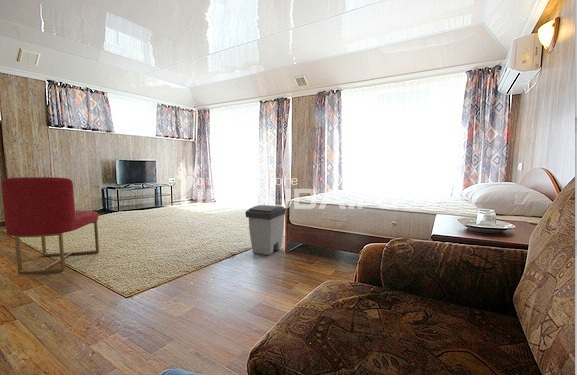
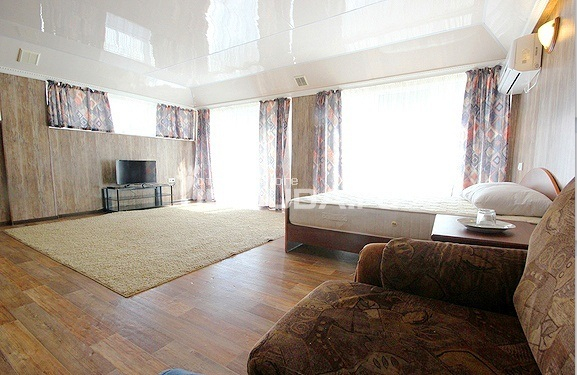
- trash can [244,204,287,256]
- chair [0,176,100,275]
